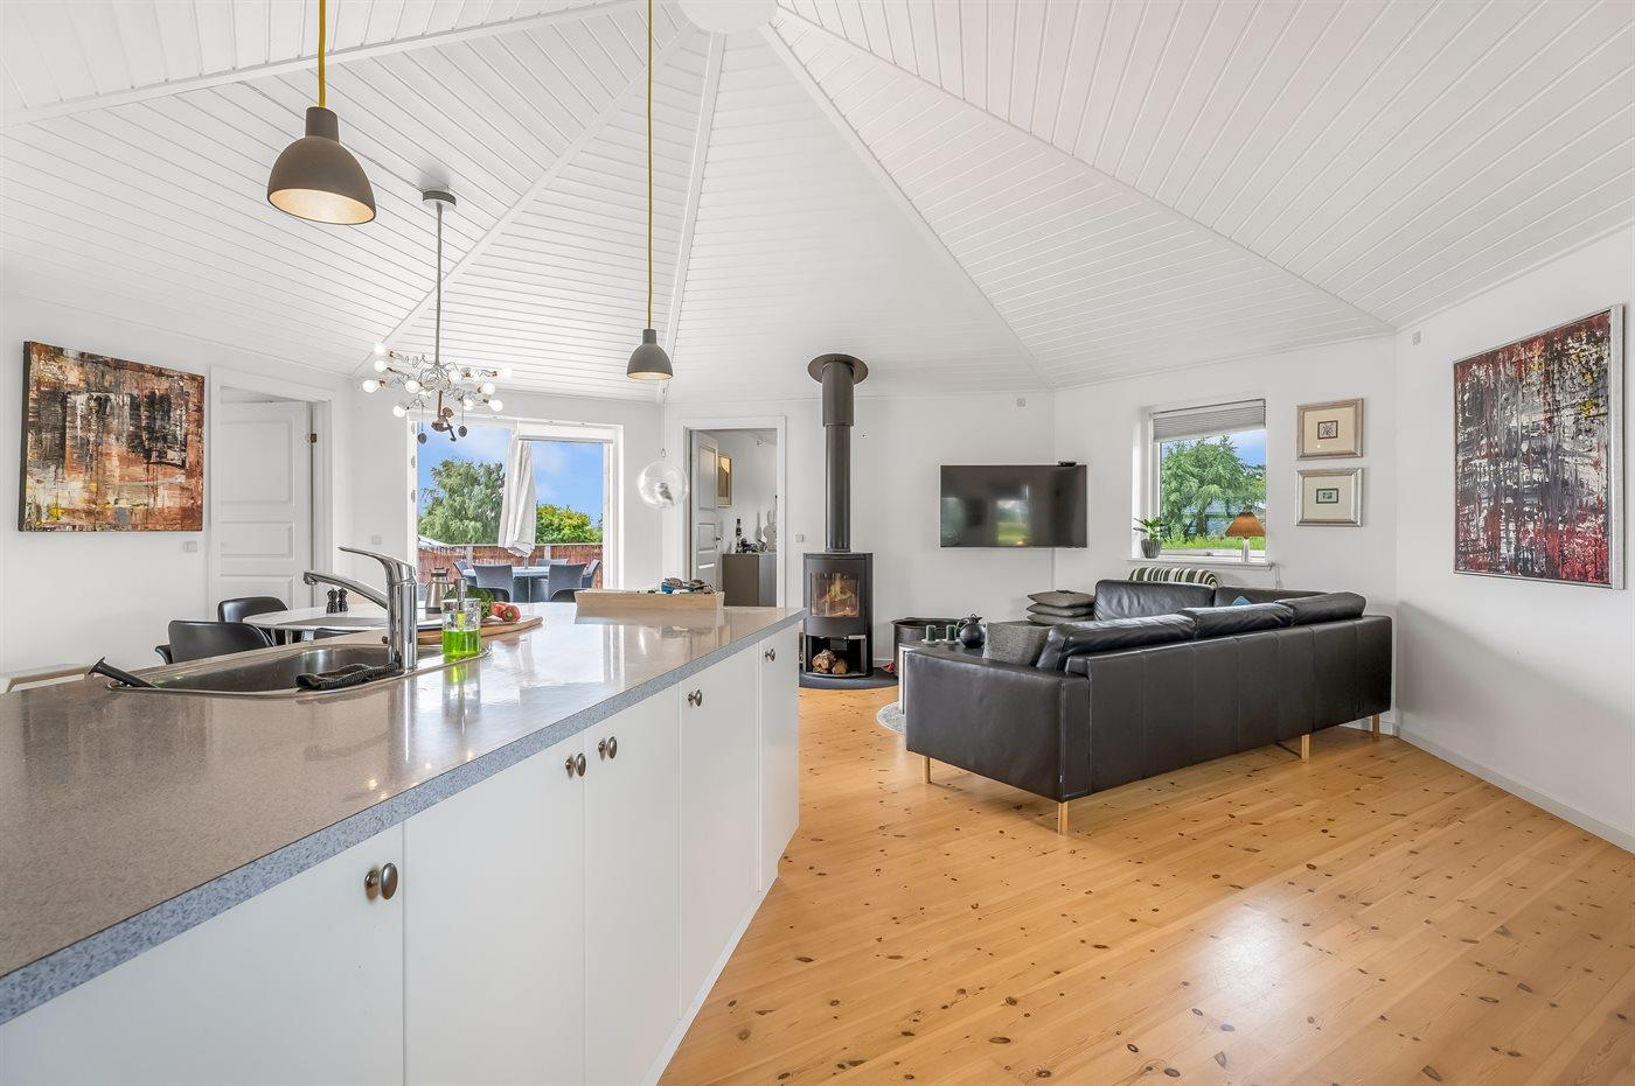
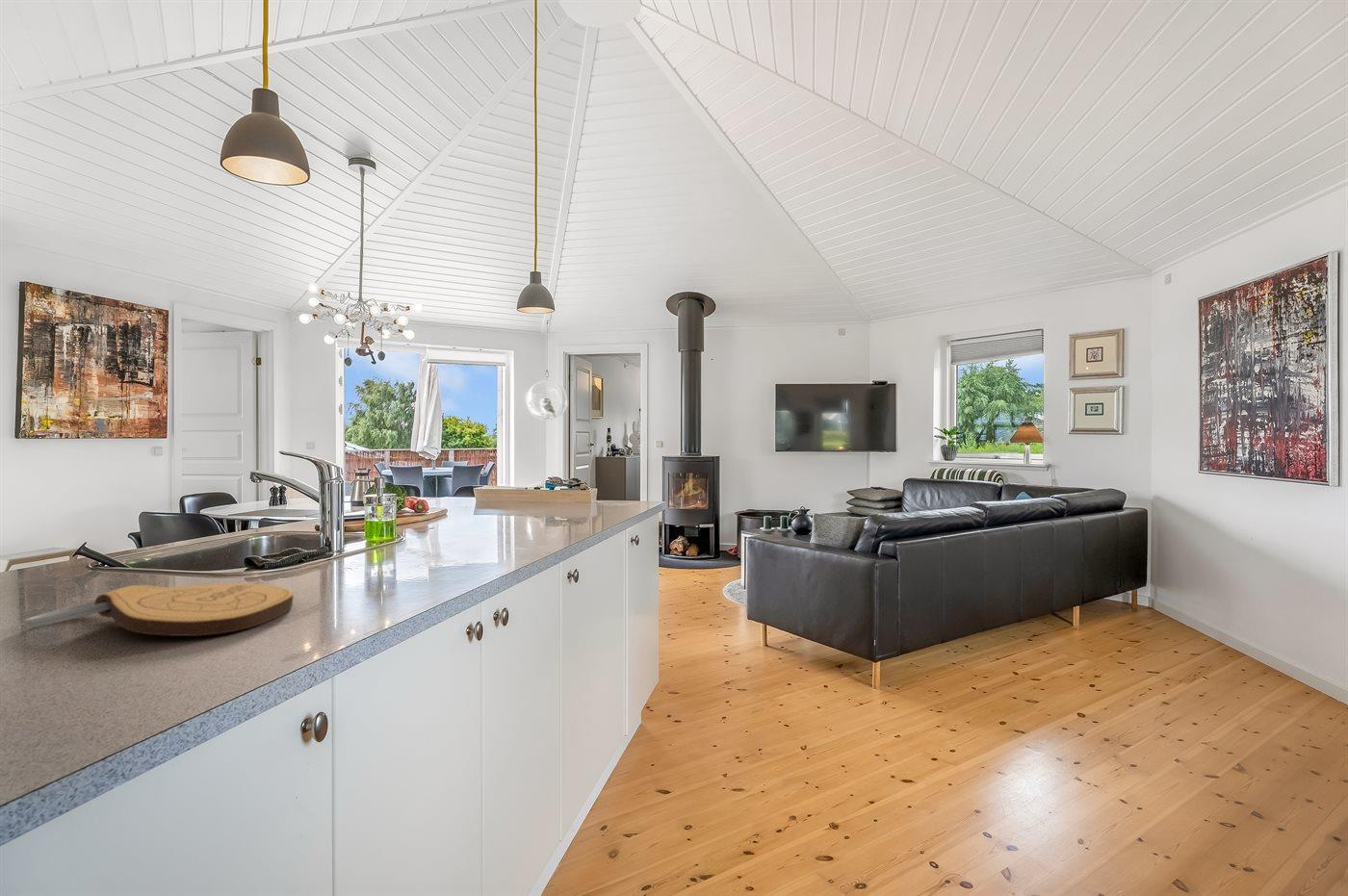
+ key chain [23,582,295,637]
